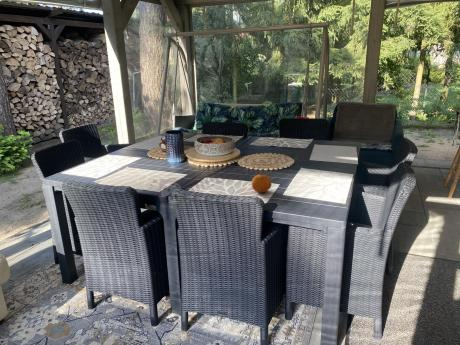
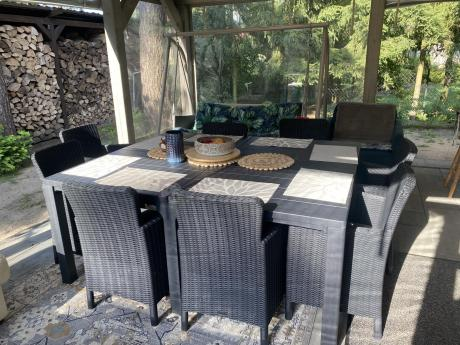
- fruit [251,174,273,194]
